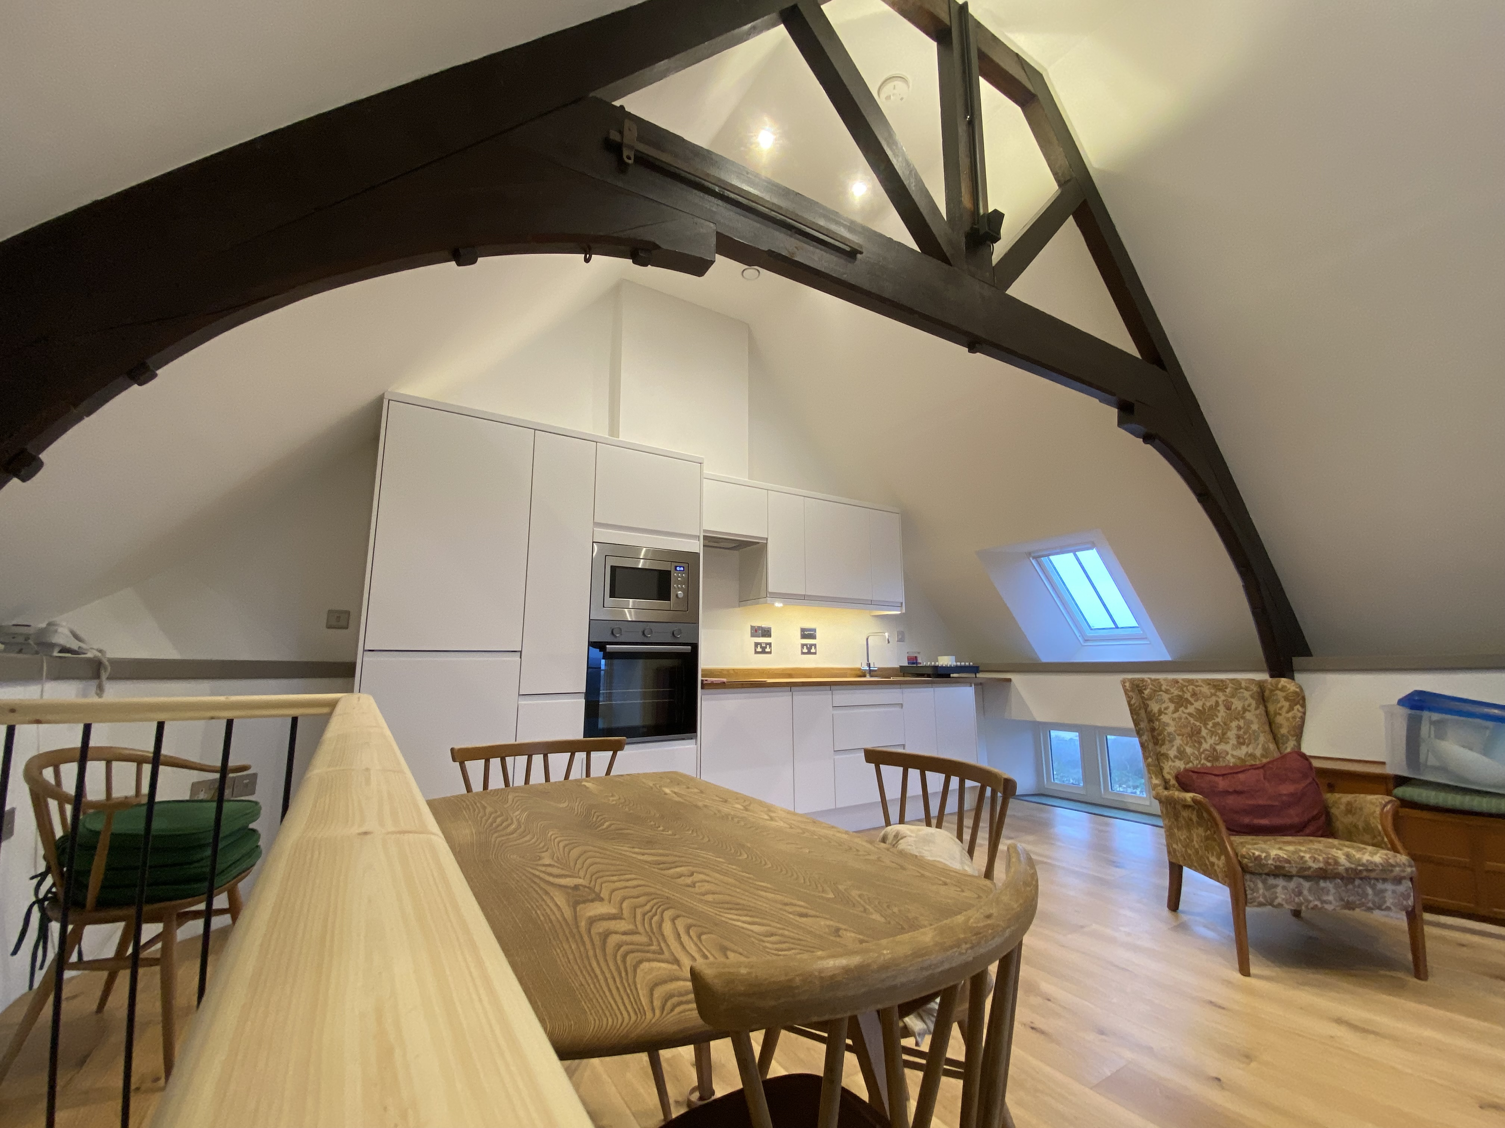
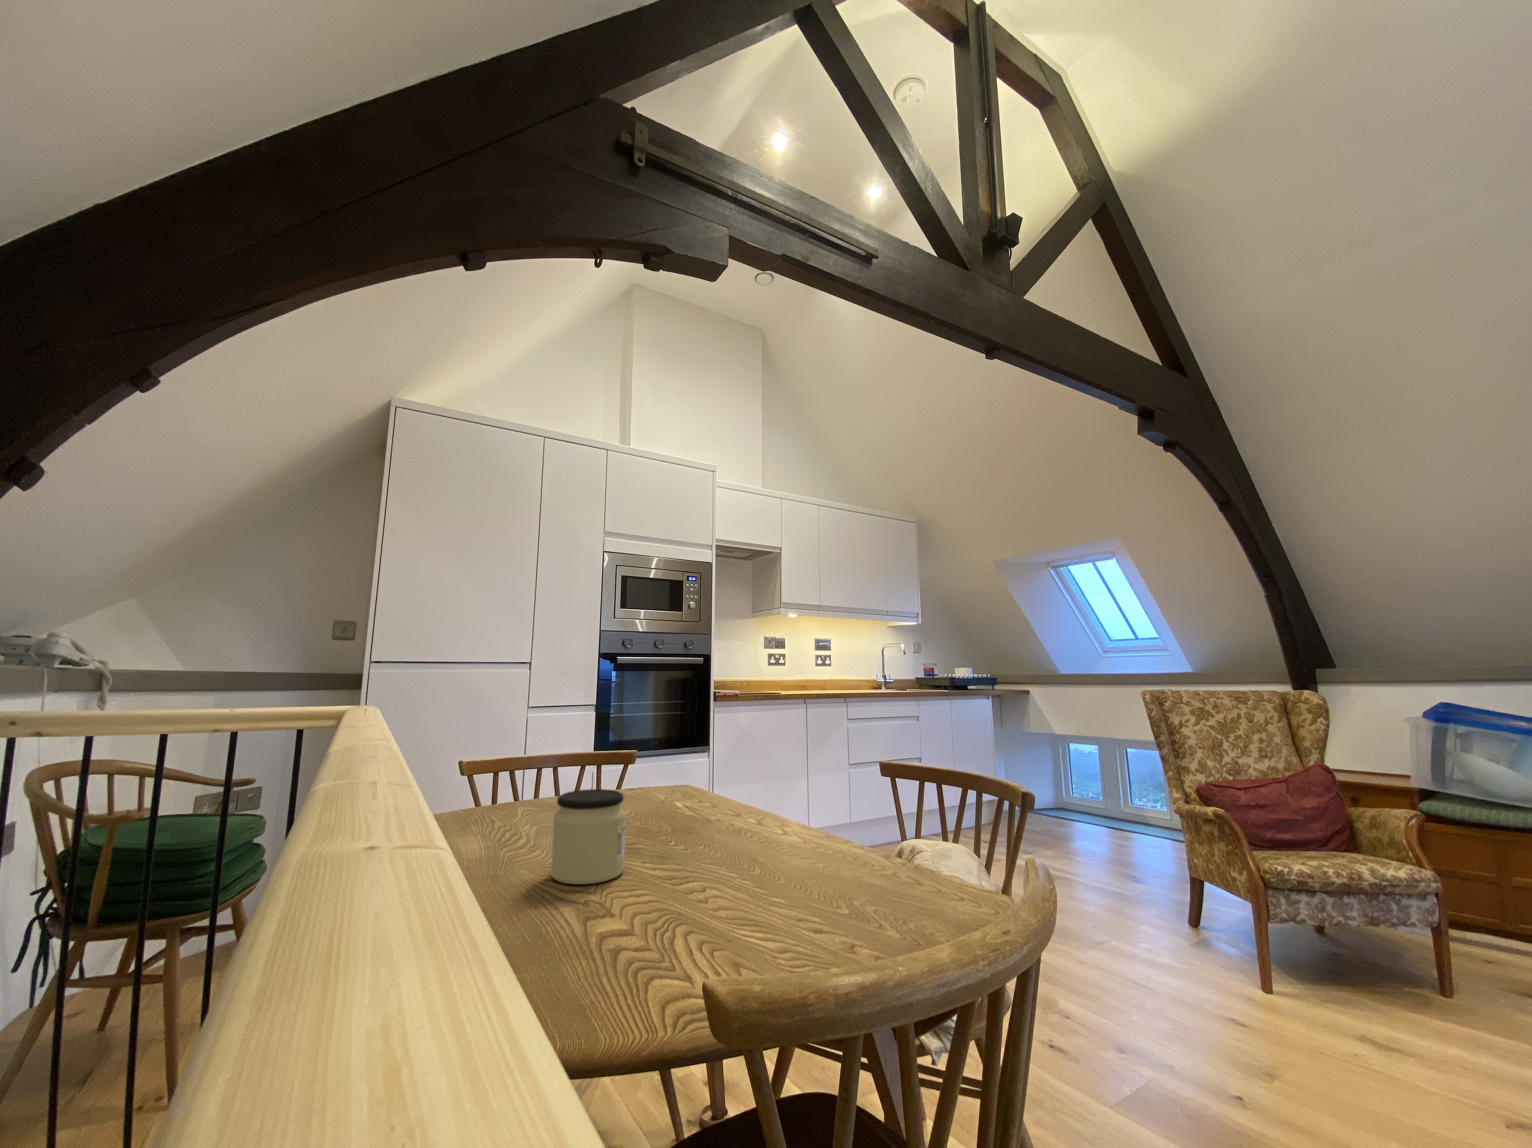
+ jar [550,789,626,885]
